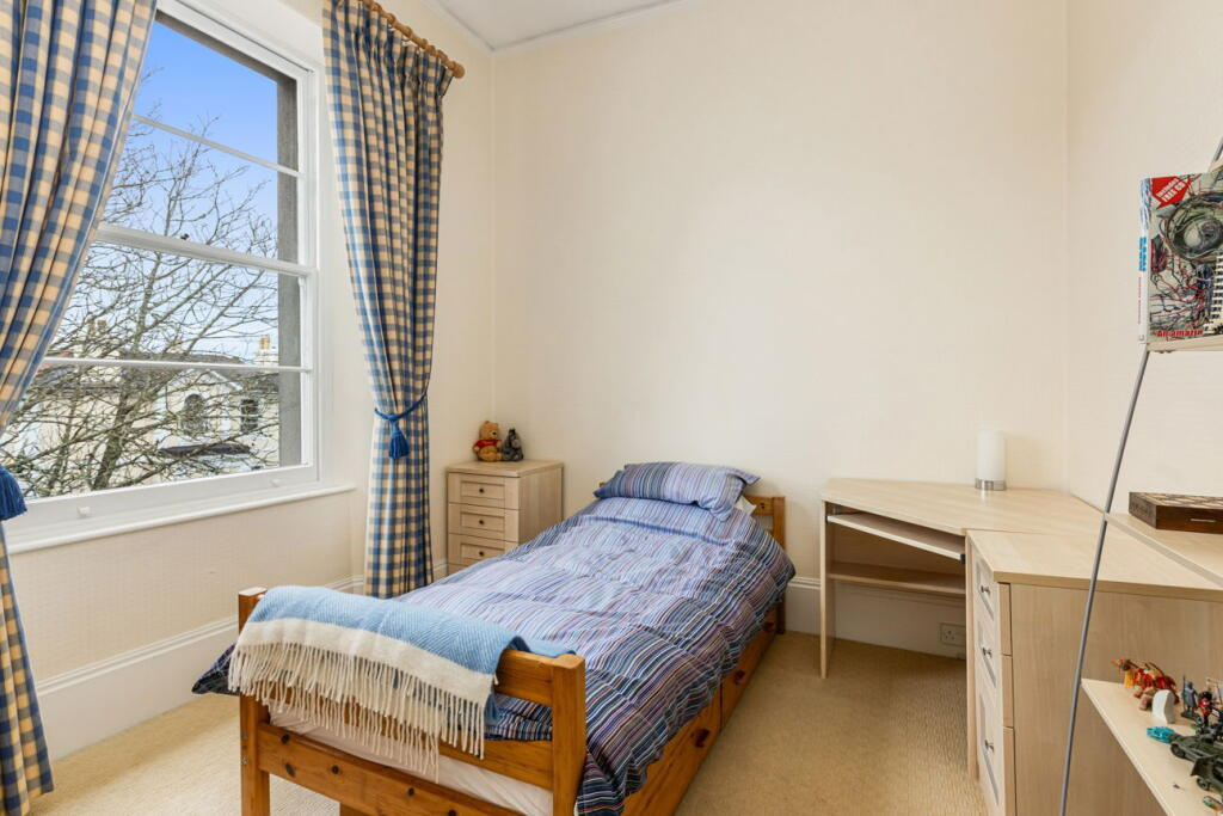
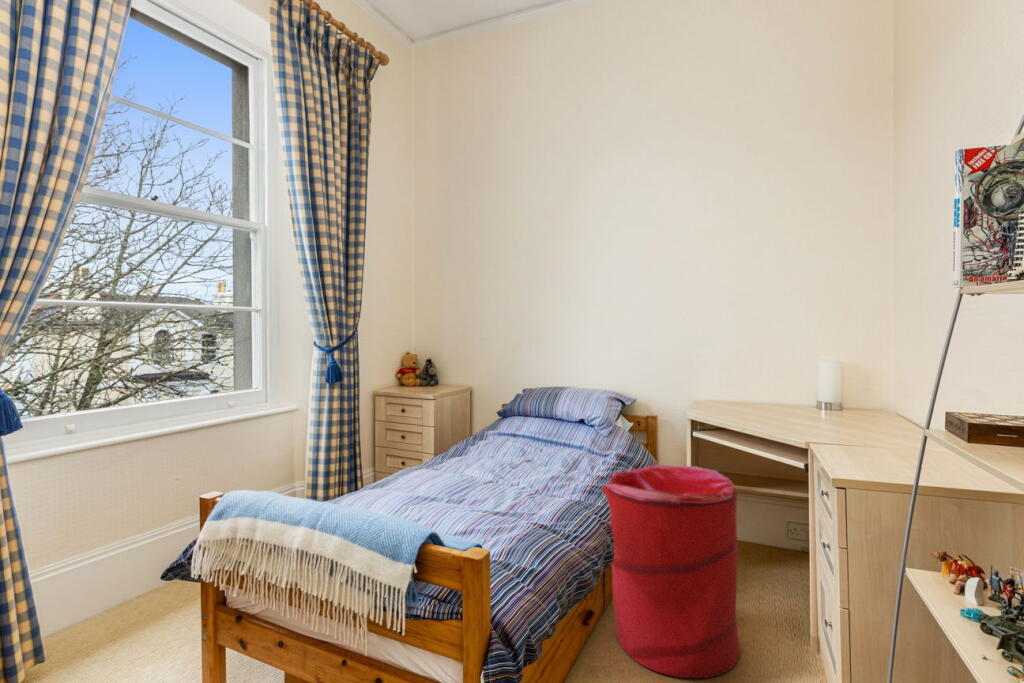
+ laundry hamper [602,464,742,679]
